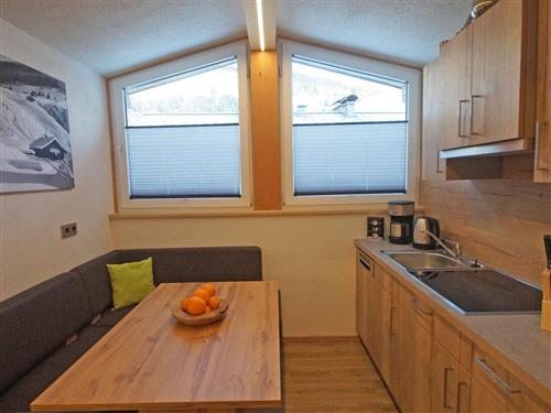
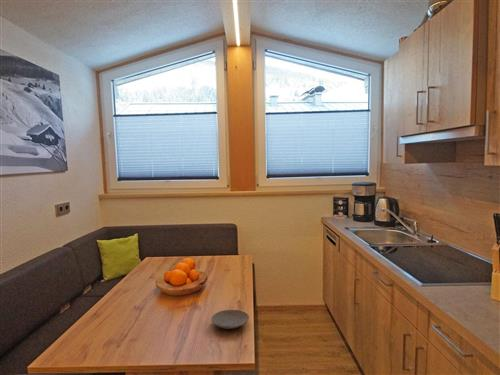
+ plate [211,309,250,330]
